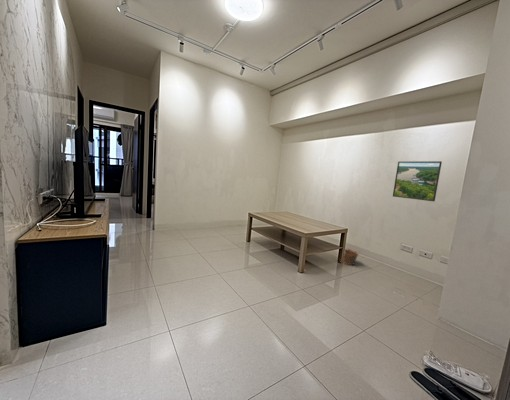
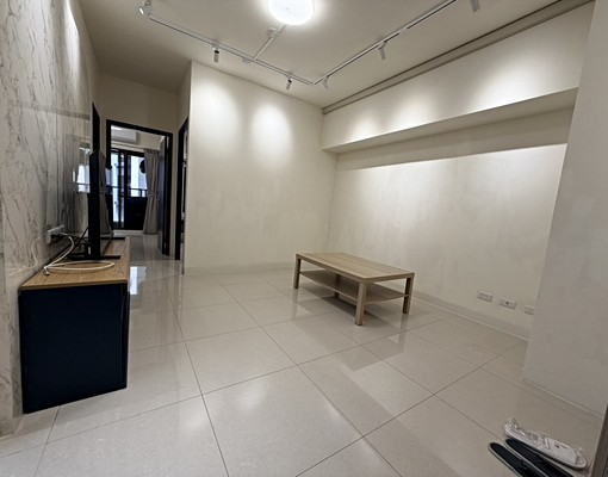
- clay pot [340,248,360,266]
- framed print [392,160,443,202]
